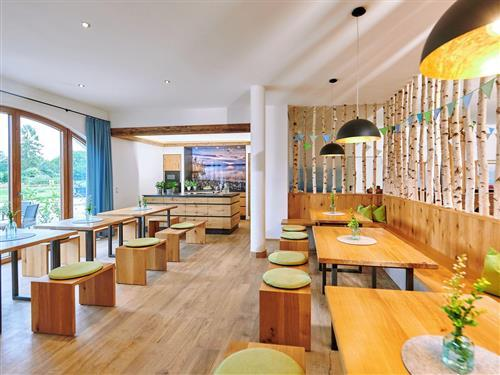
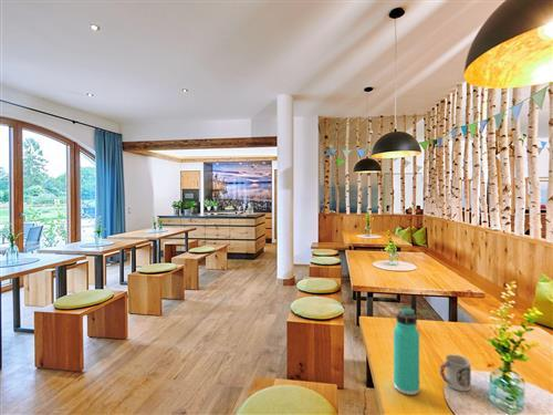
+ cup [439,354,472,392]
+ thermos bottle [393,305,420,396]
